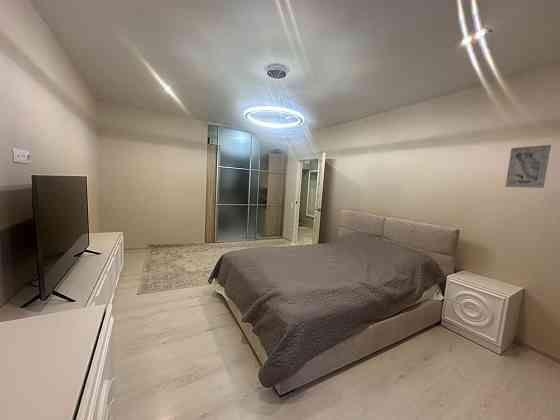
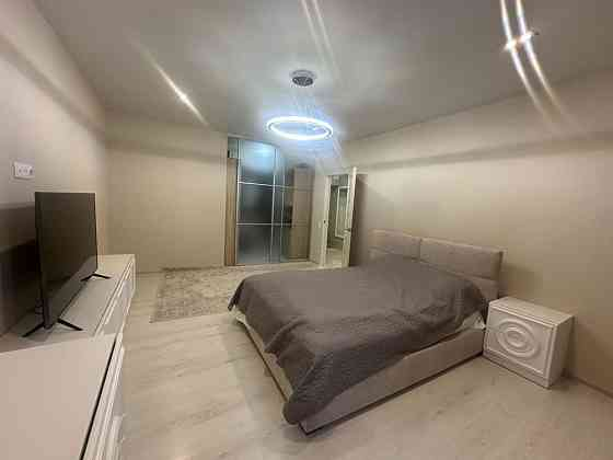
- wall art [504,144,552,189]
